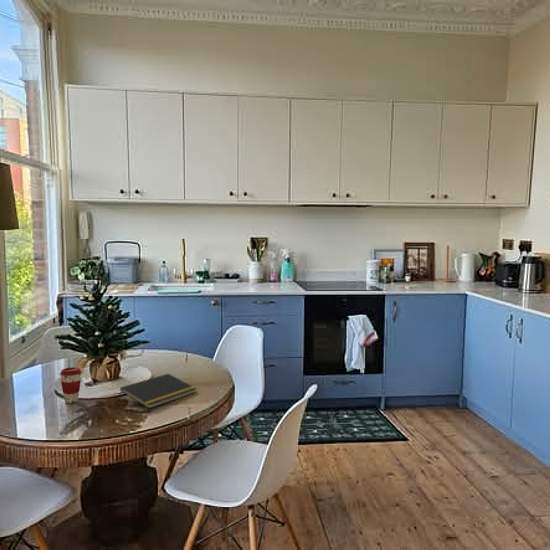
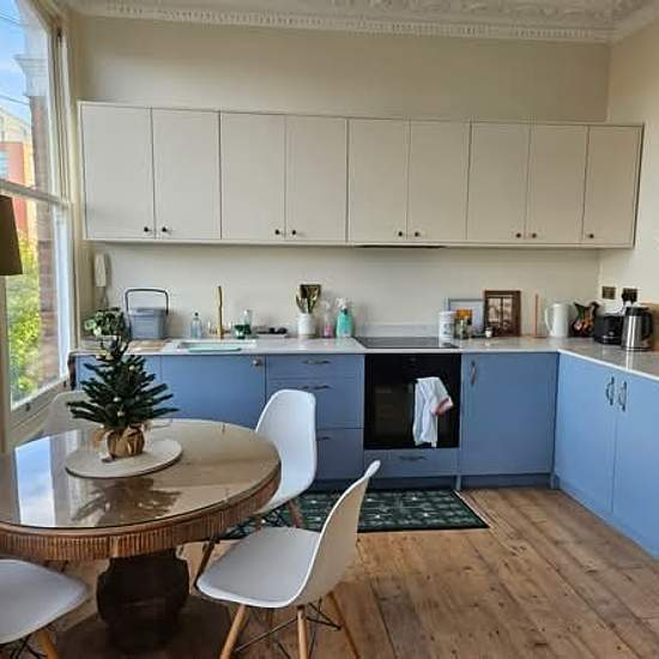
- coffee cup [59,366,83,404]
- notepad [118,373,197,409]
